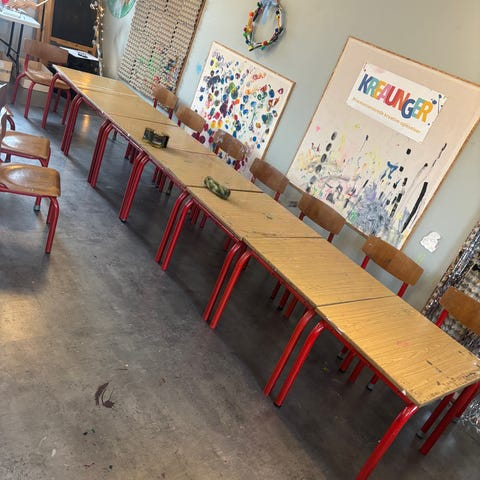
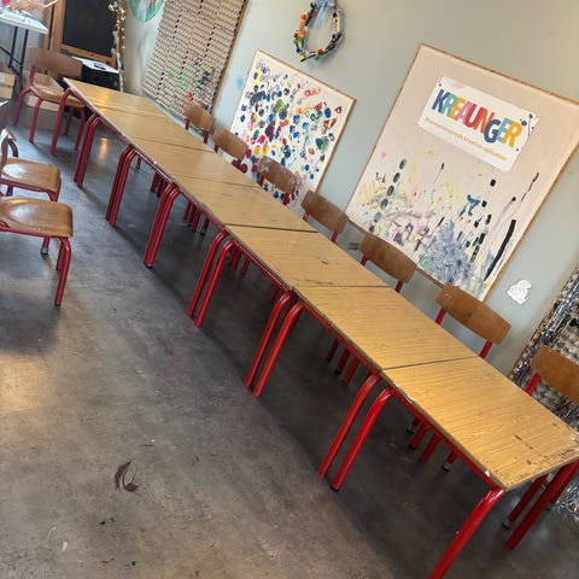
- paint can [141,126,171,149]
- pencil case [203,175,232,200]
